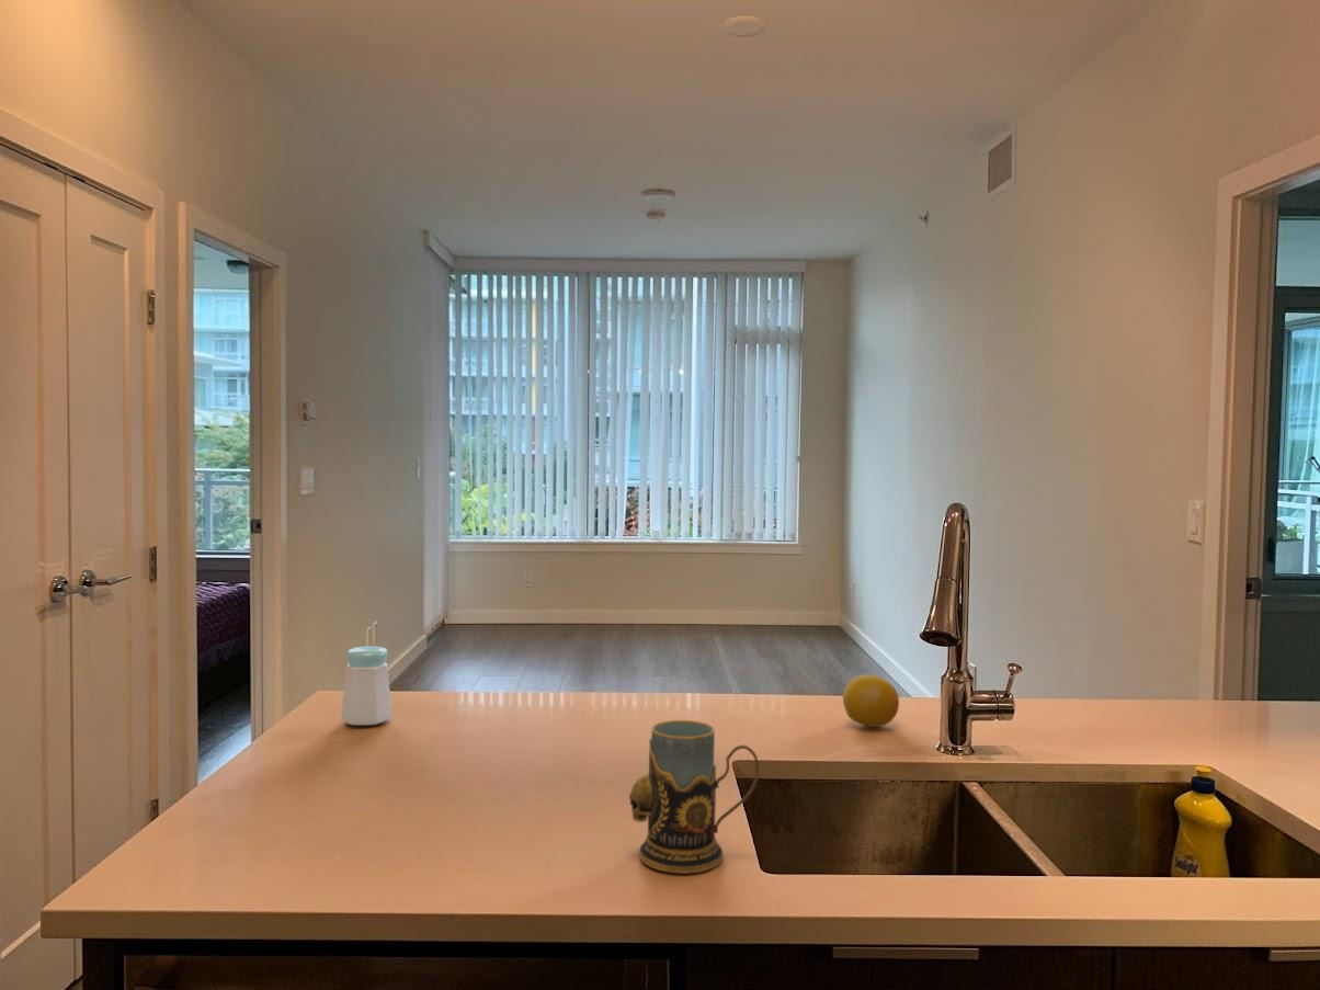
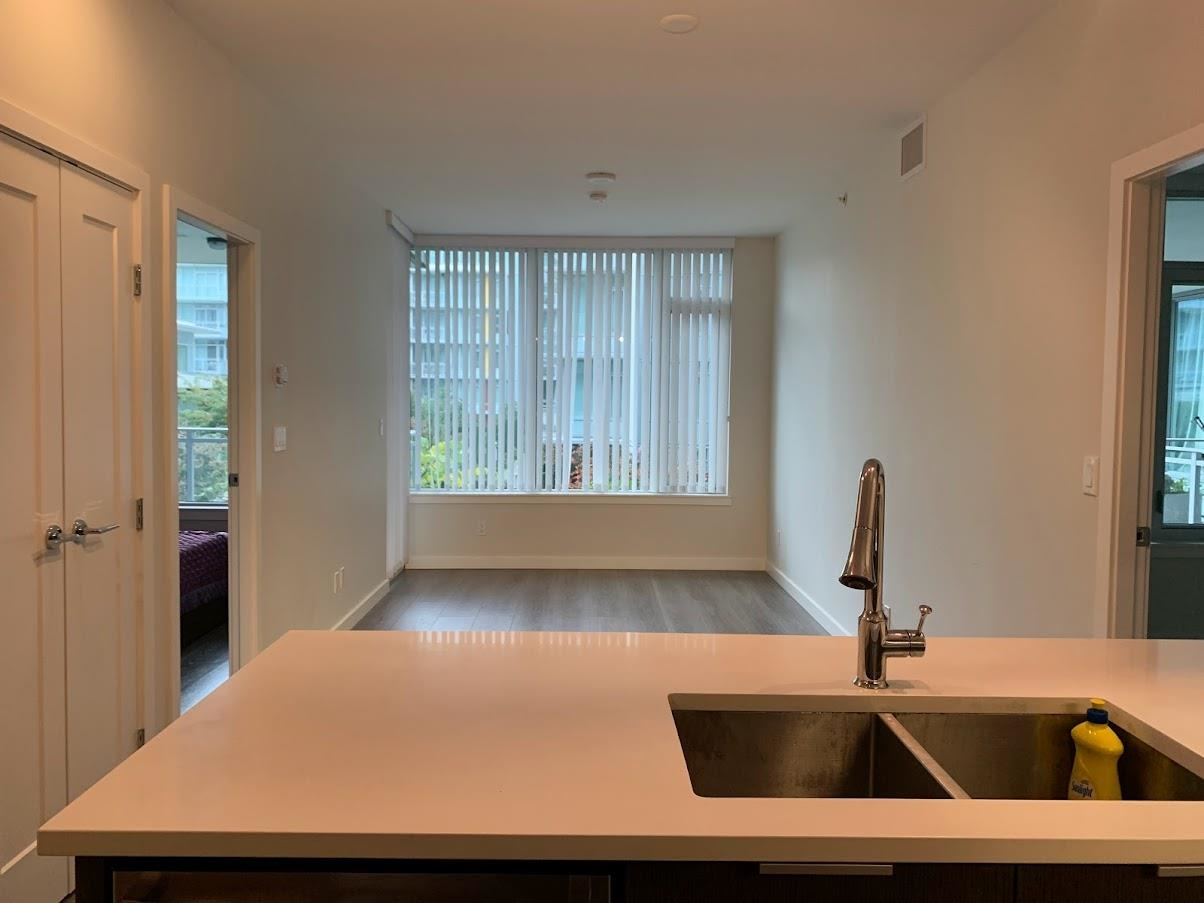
- fruit [842,673,900,728]
- salt shaker [341,645,392,727]
- mug [628,719,760,874]
